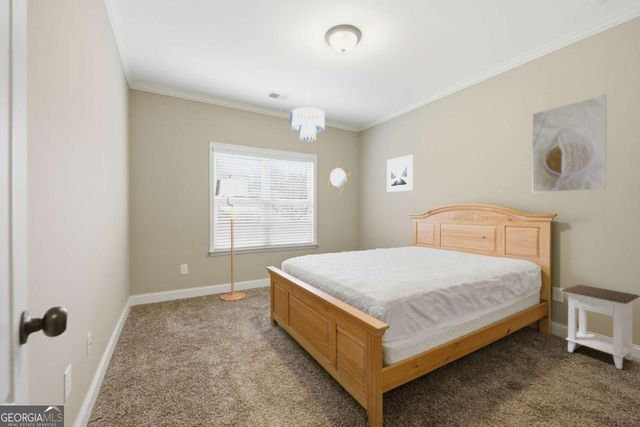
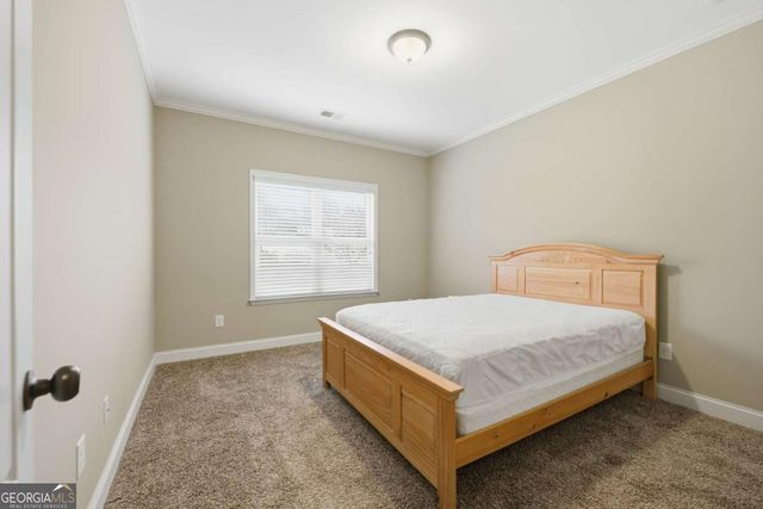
- nightstand [561,284,640,370]
- floor lamp [214,174,250,302]
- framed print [531,94,608,194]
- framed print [386,154,414,193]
- ceiling light fixture [289,91,326,143]
- home mirror [326,162,352,194]
